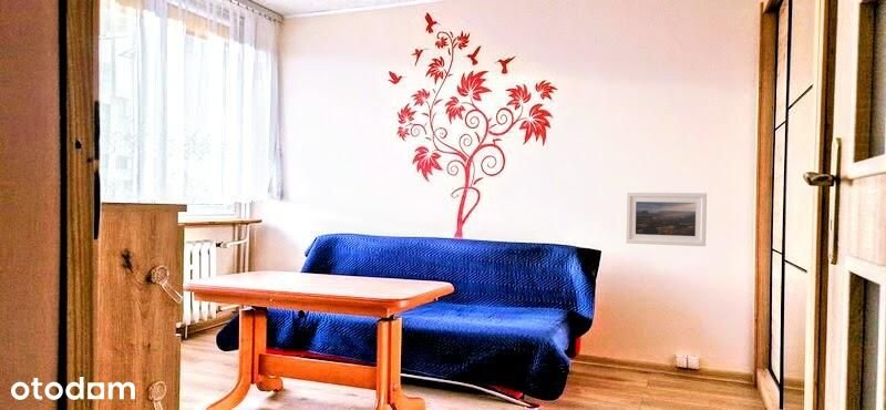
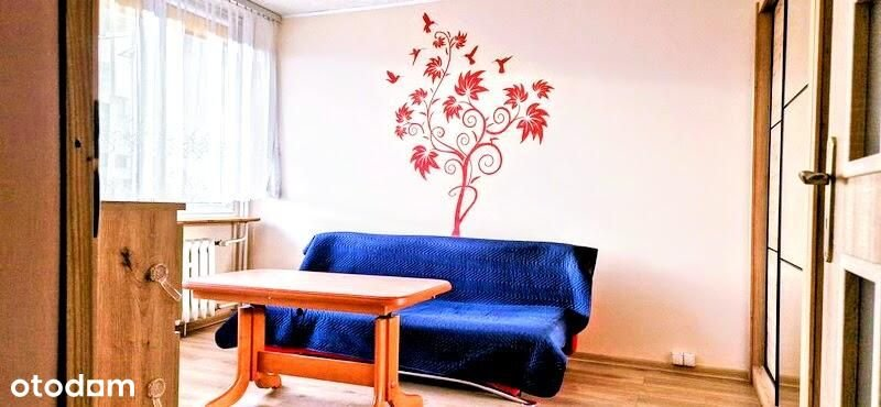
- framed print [625,191,708,247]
